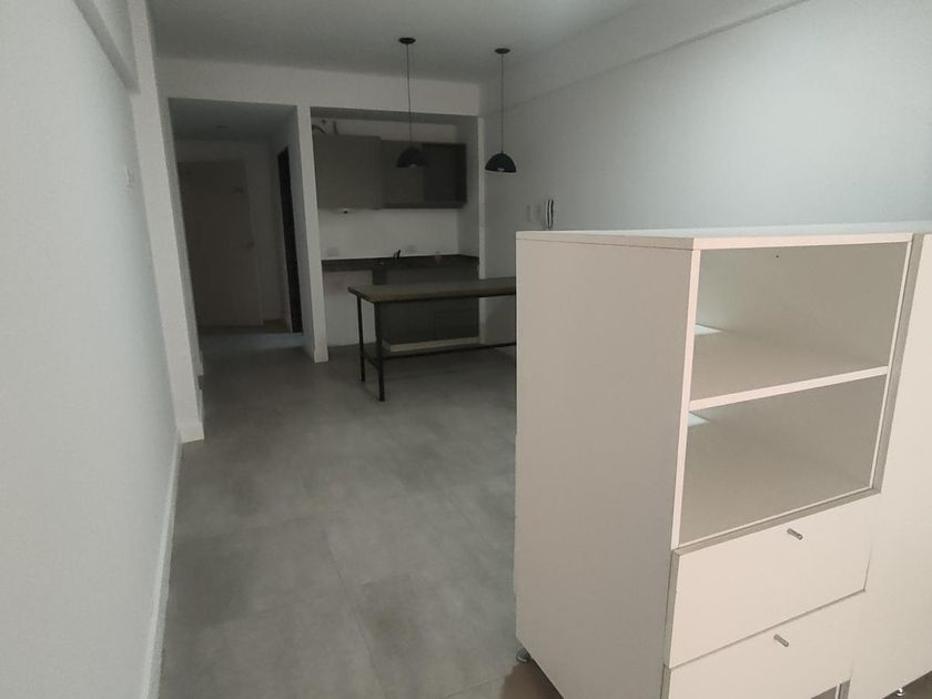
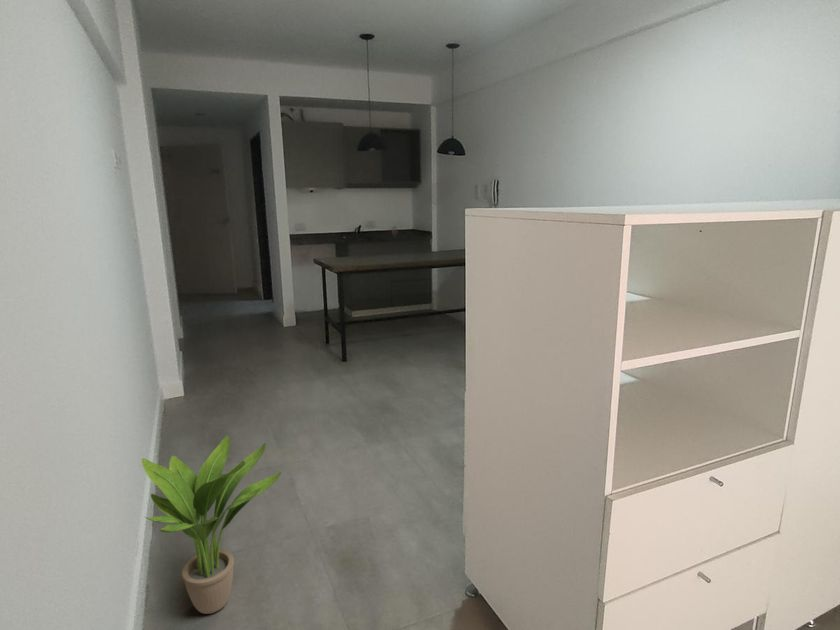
+ potted plant [141,434,282,615]
